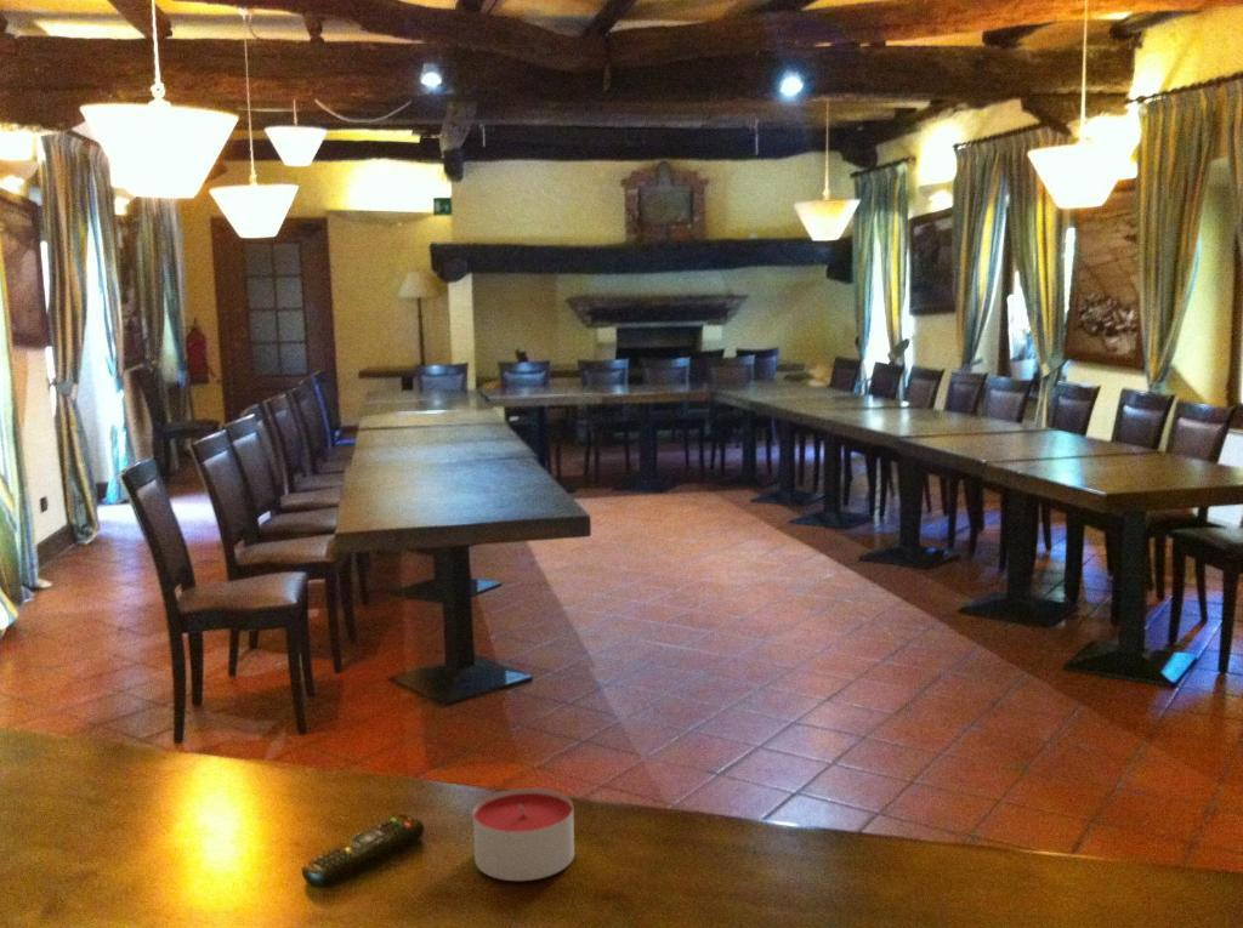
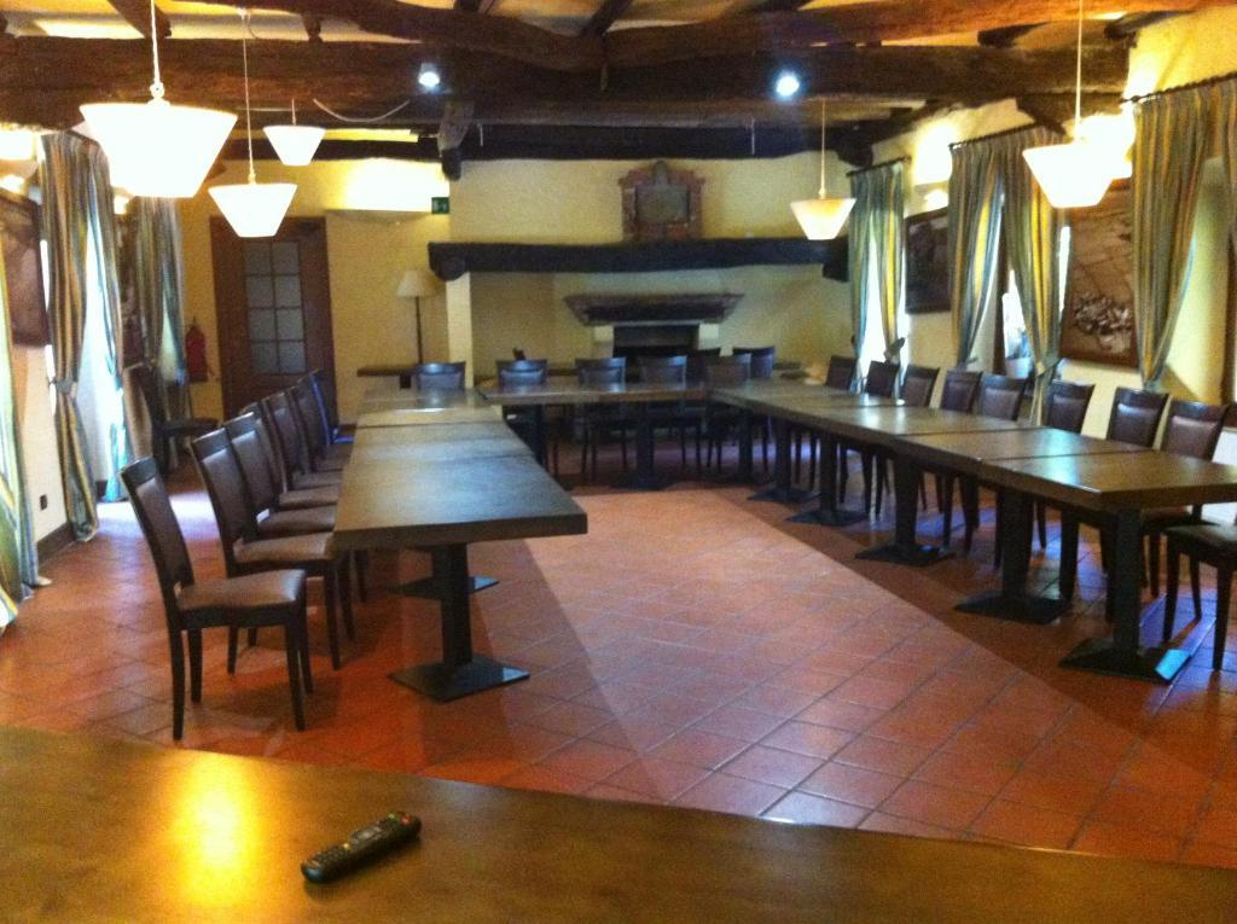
- candle [472,787,575,882]
